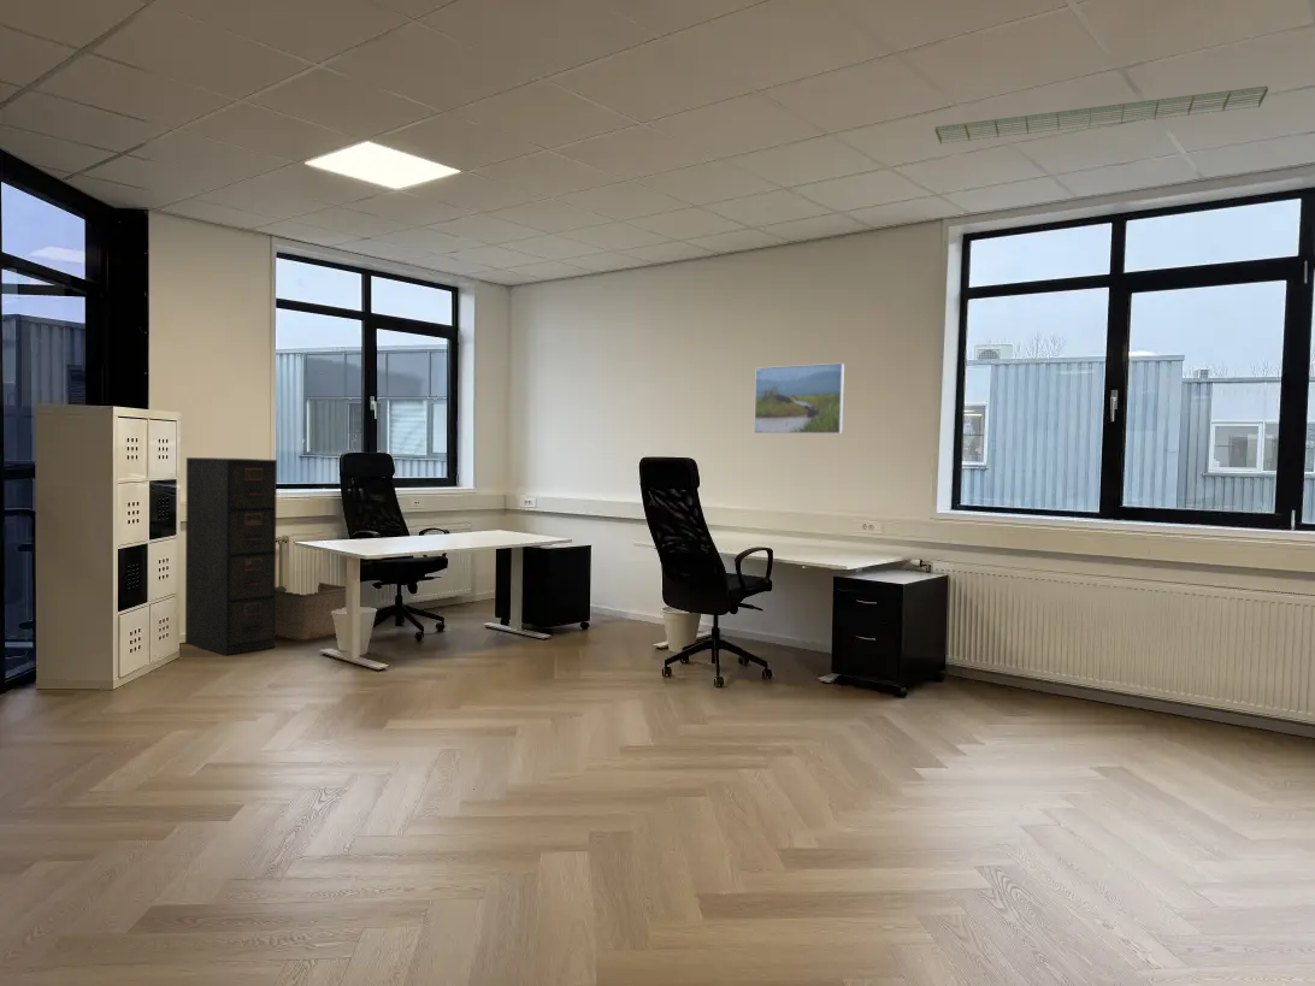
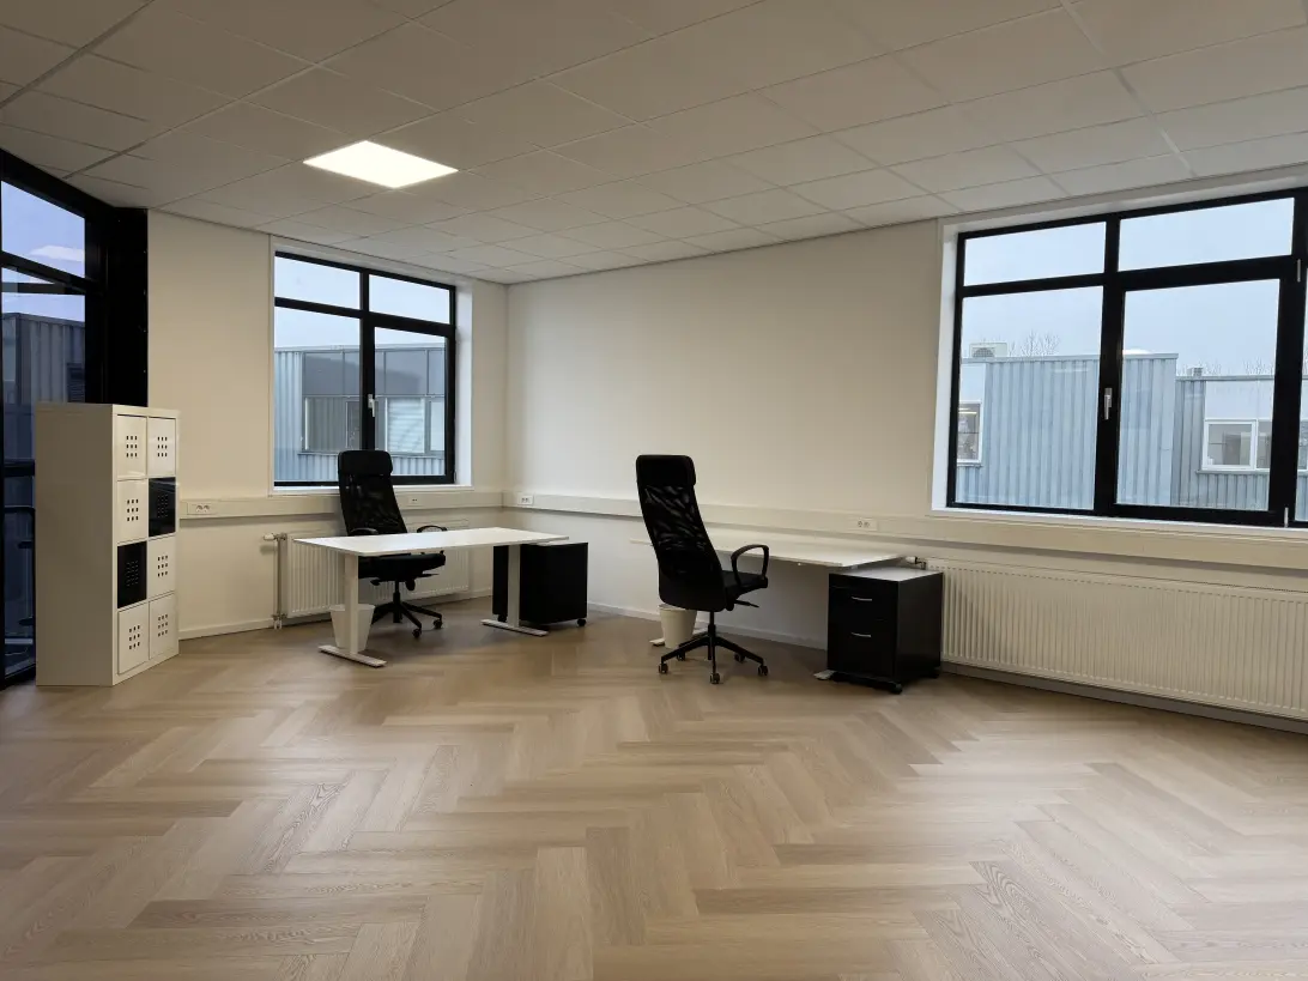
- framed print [753,362,845,435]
- filing cabinet [184,456,278,656]
- storage bin [275,581,347,642]
- light panel [934,85,1269,146]
